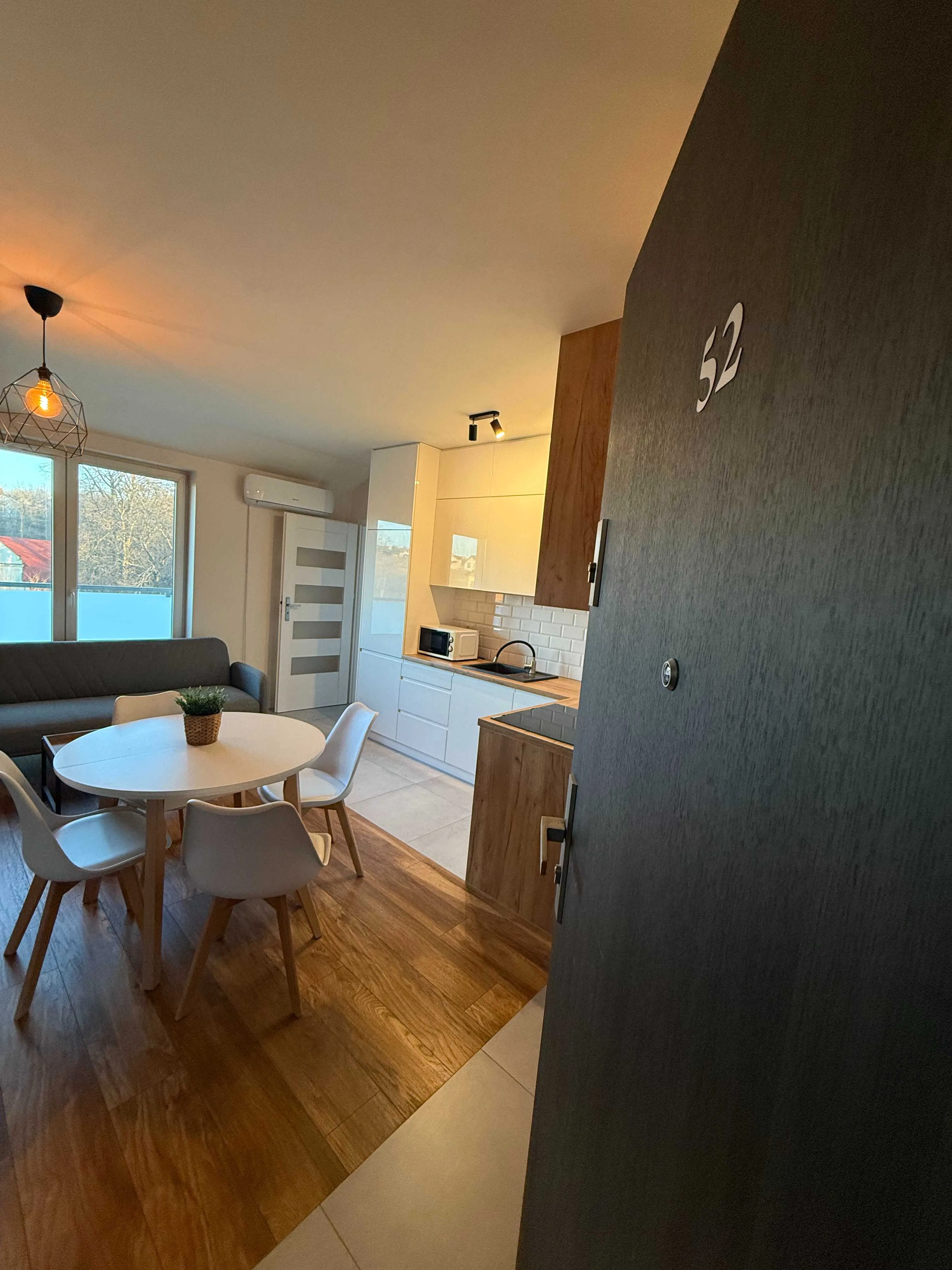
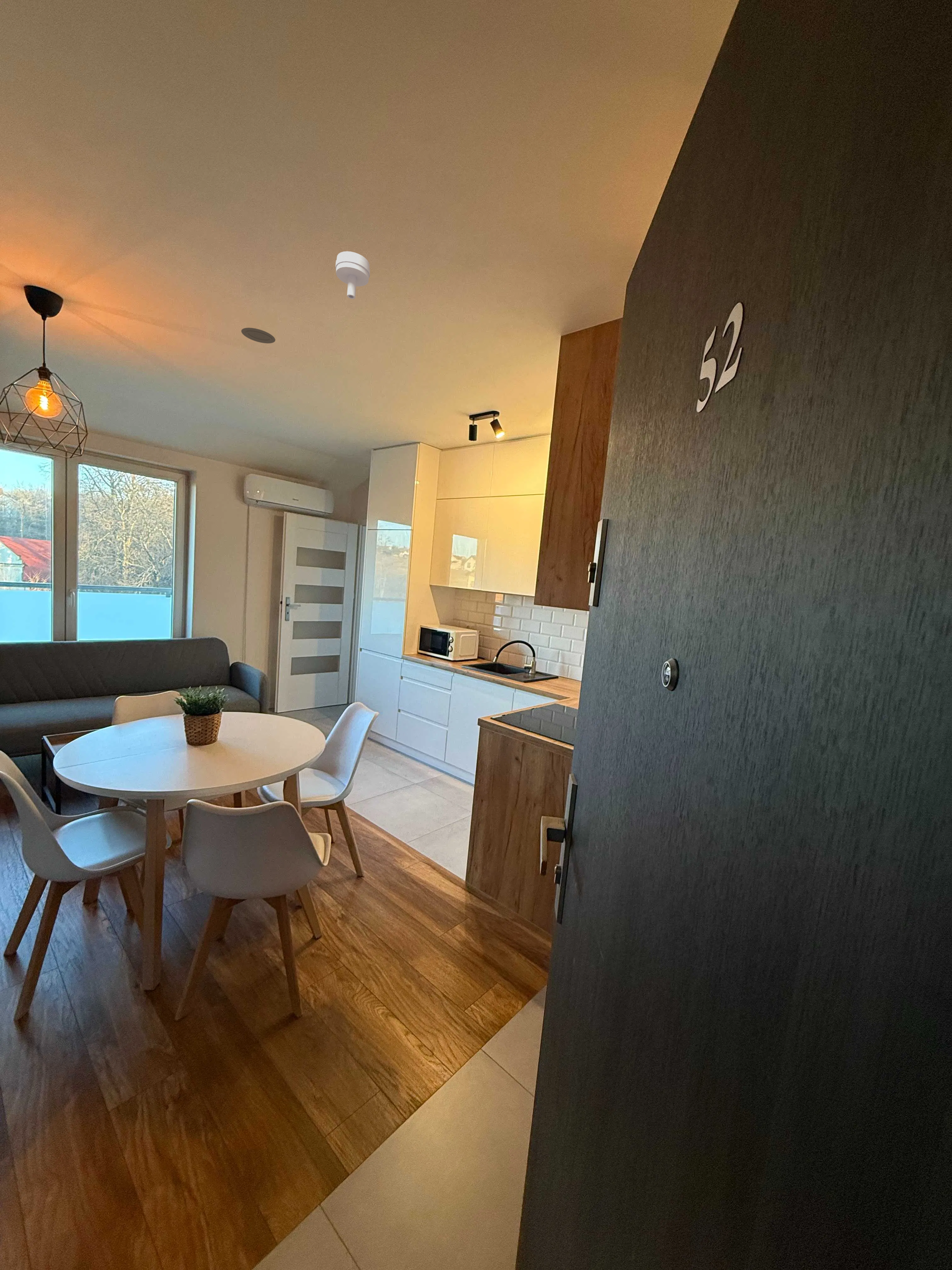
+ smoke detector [335,251,370,300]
+ recessed light [241,327,276,344]
